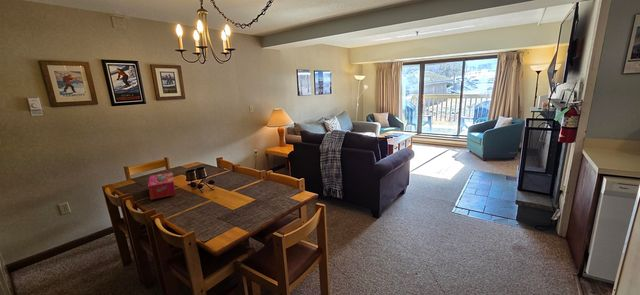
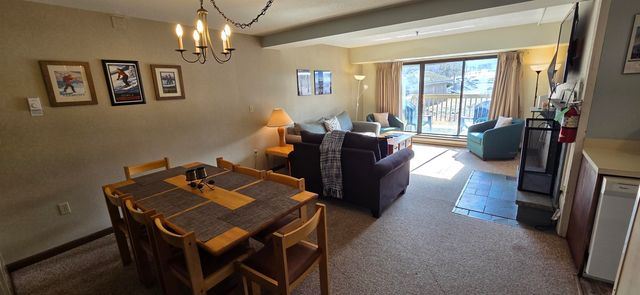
- tissue box [147,171,177,201]
